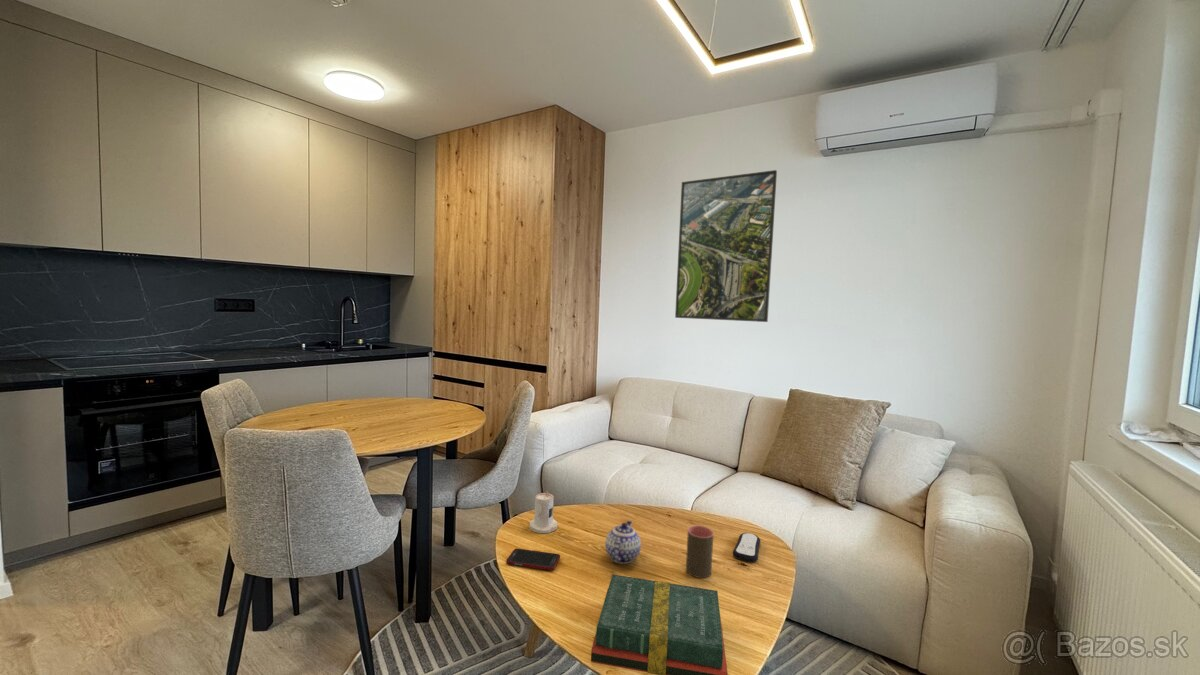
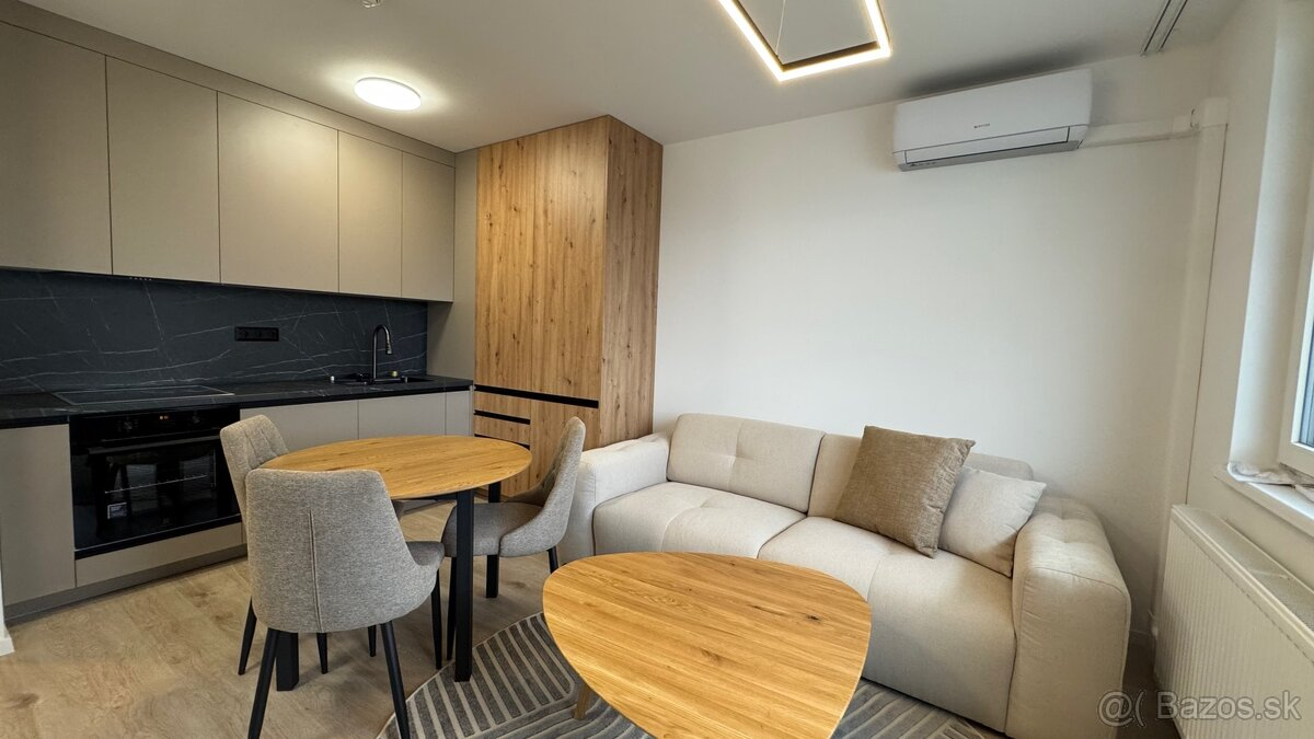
- teapot [604,519,642,565]
- cell phone [505,548,561,571]
- cup [685,525,714,579]
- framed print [674,169,778,323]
- hardback book [590,573,729,675]
- remote control [732,532,761,563]
- candle [529,490,558,534]
